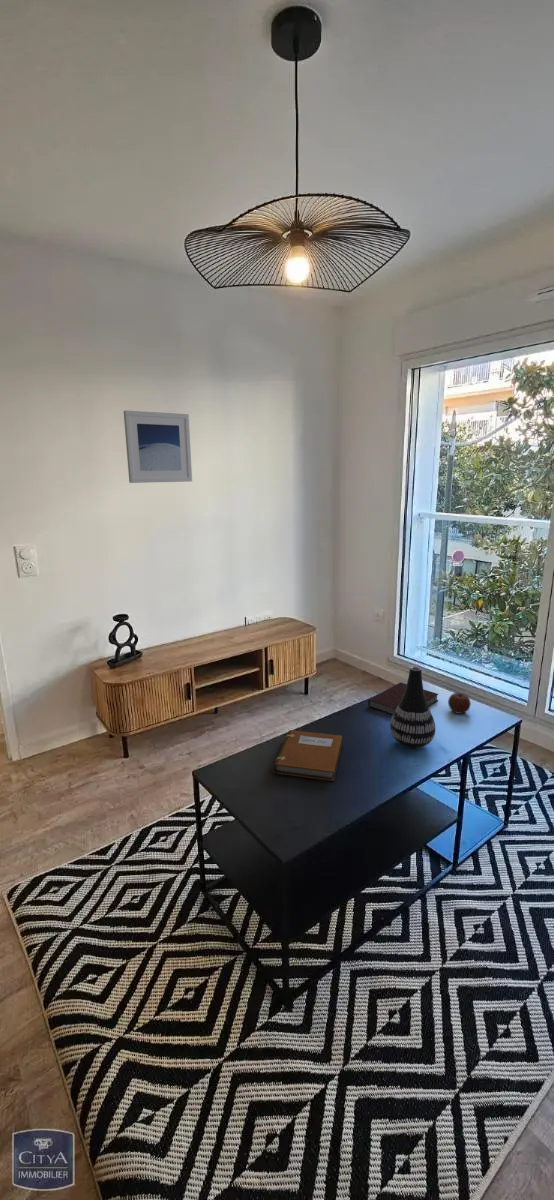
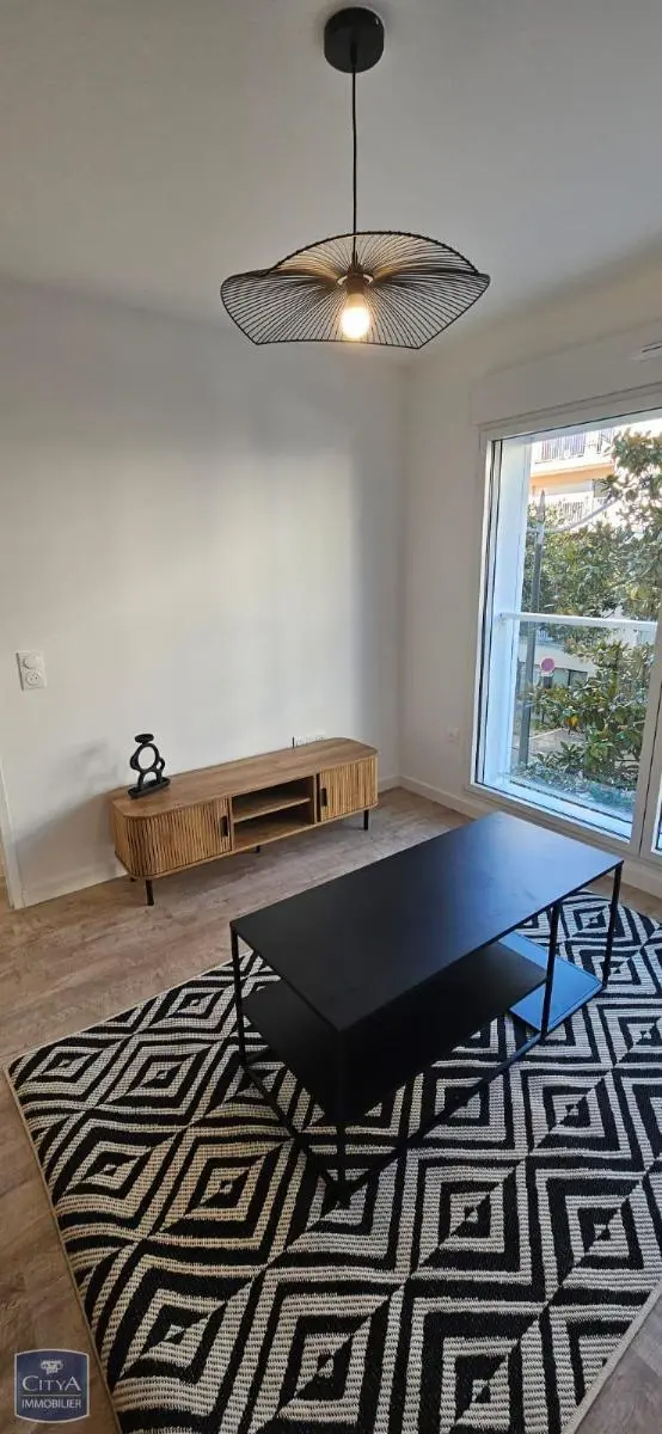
- vase [389,666,436,750]
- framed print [123,410,193,484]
- apple [447,692,472,715]
- notebook [272,729,343,782]
- notebook [367,681,440,715]
